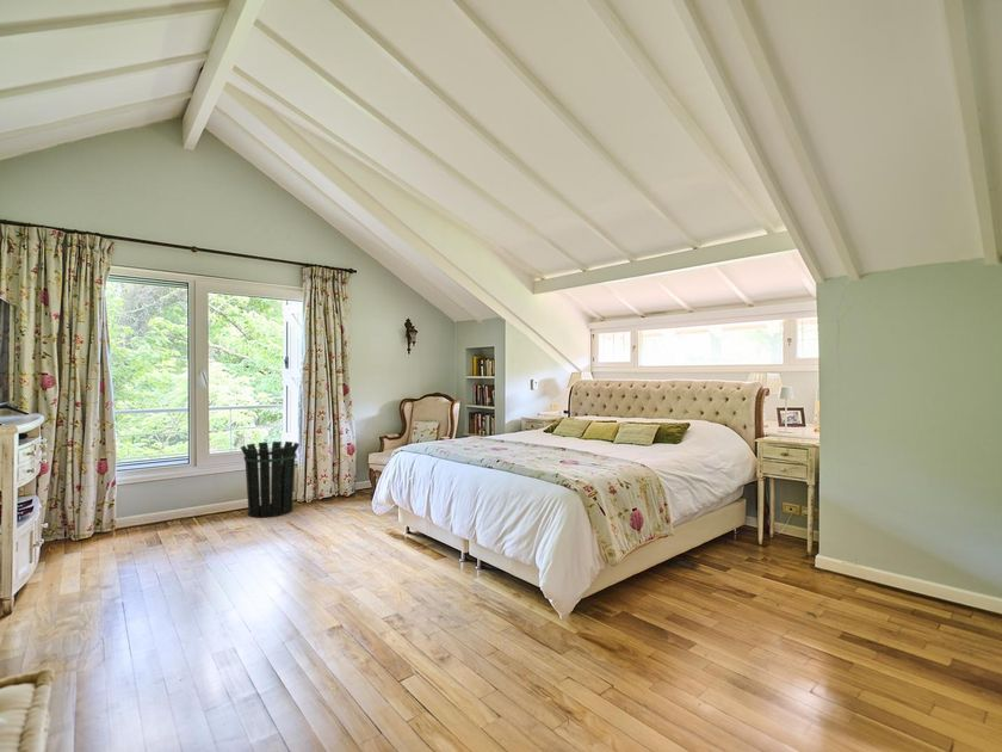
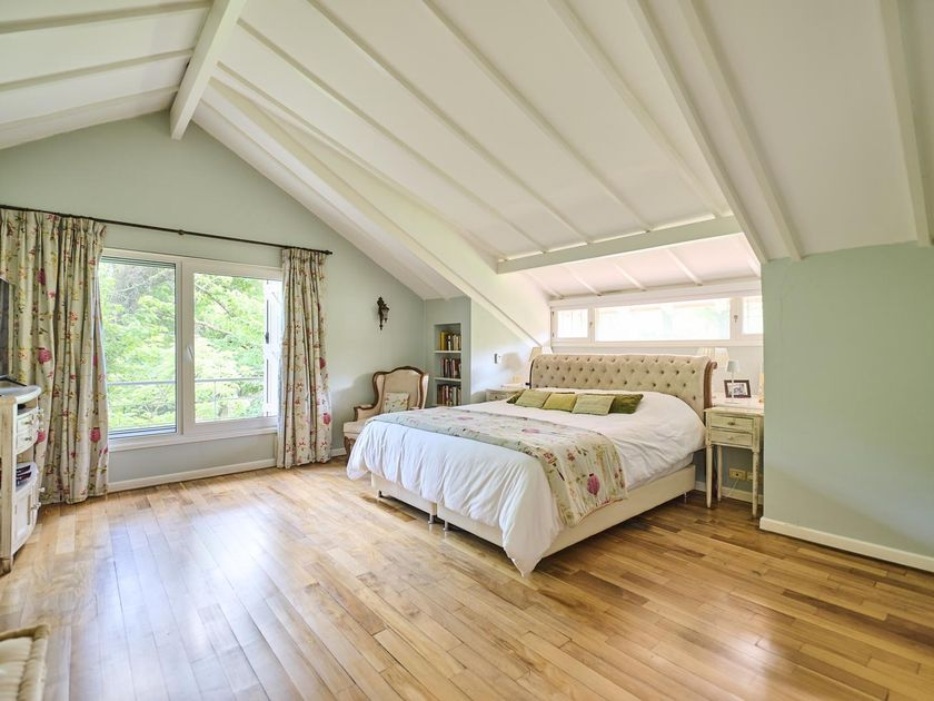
- waste bin [240,440,301,519]
